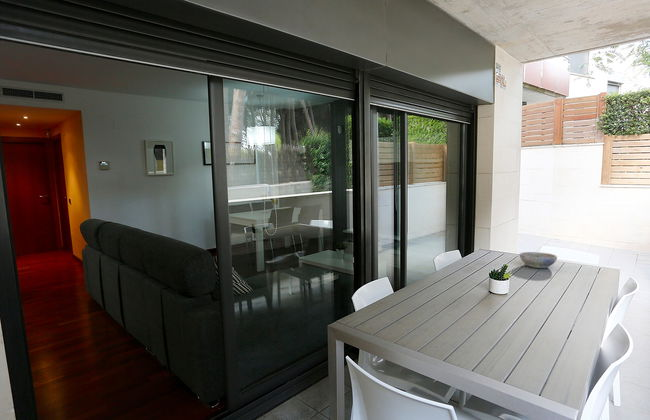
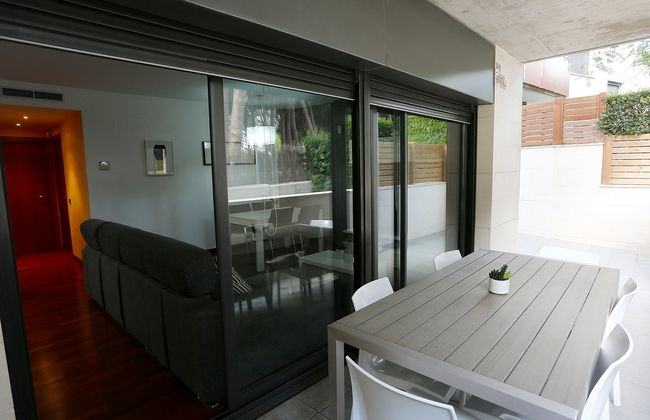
- bowl [518,251,558,269]
